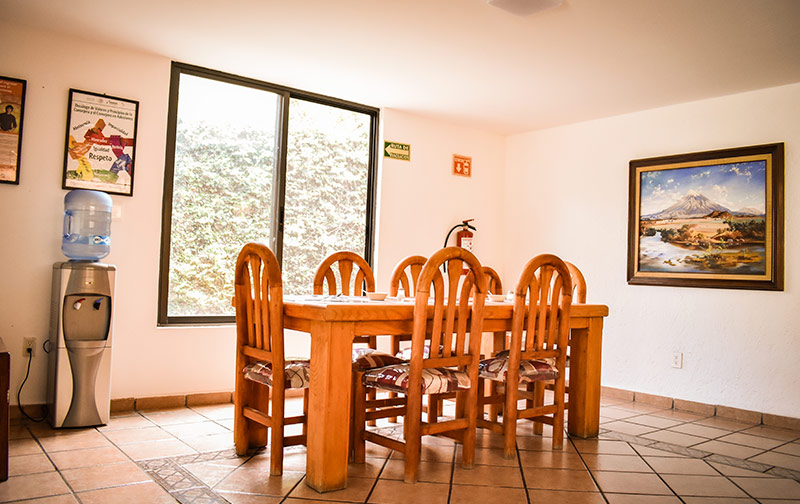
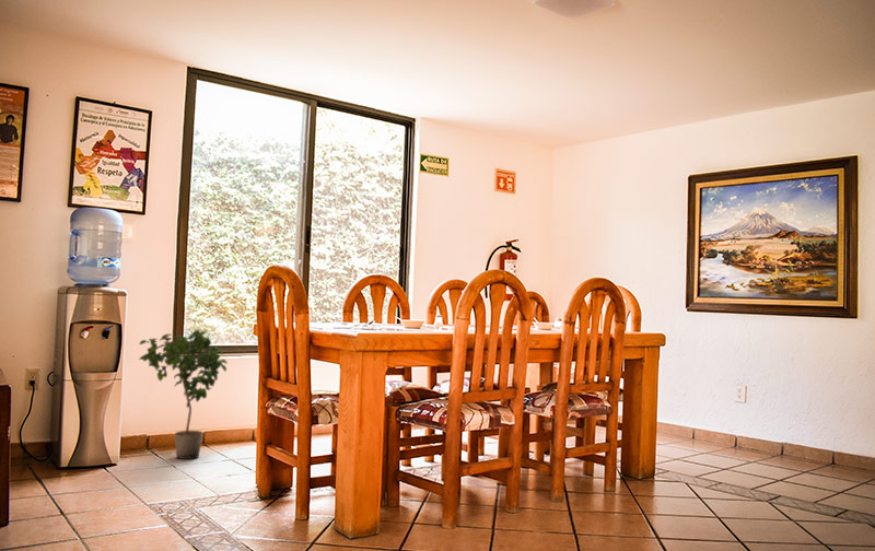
+ potted plant [138,329,229,460]
